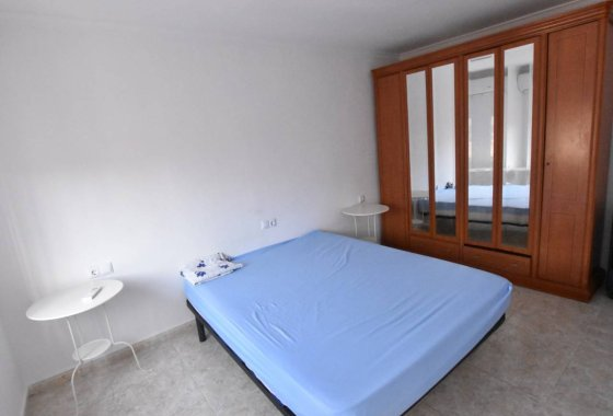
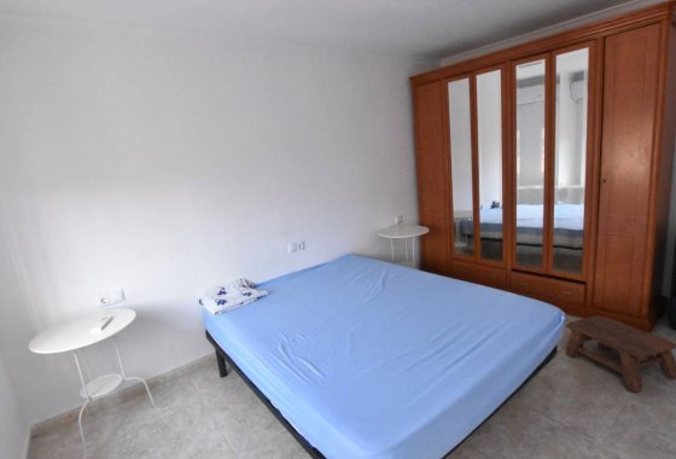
+ stool [564,314,676,393]
